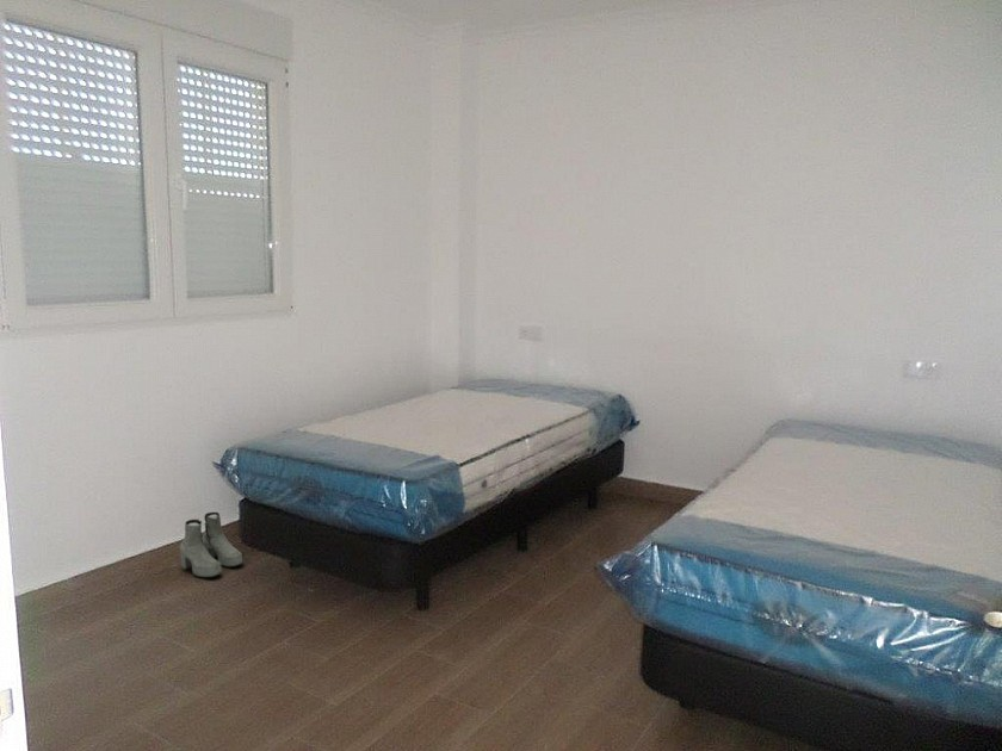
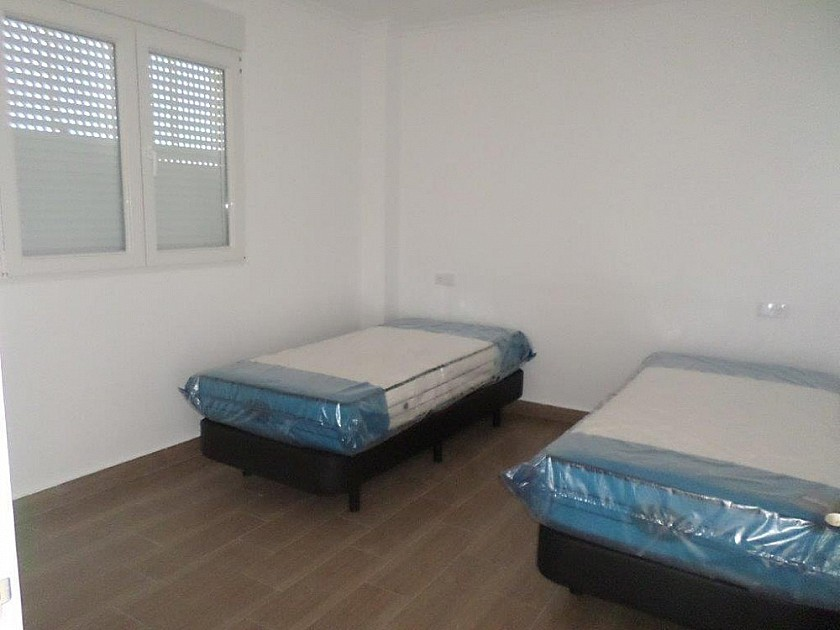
- boots [179,511,243,578]
